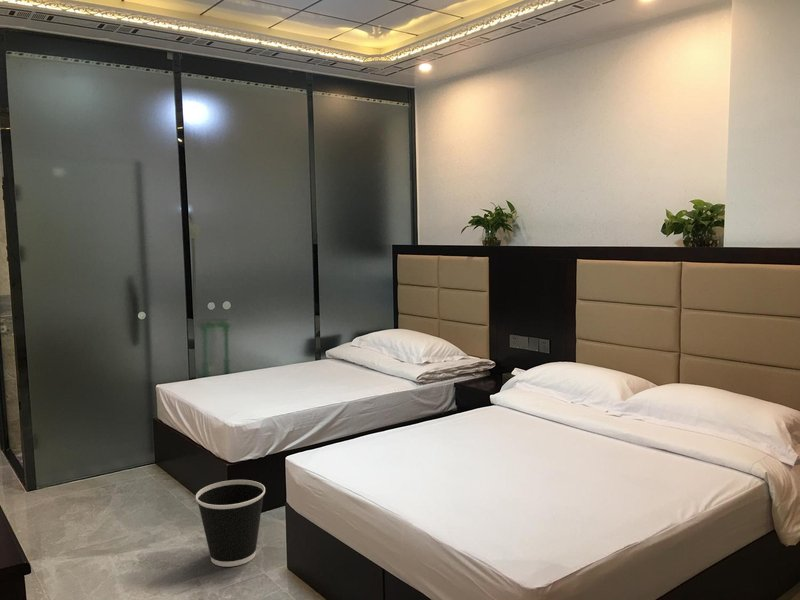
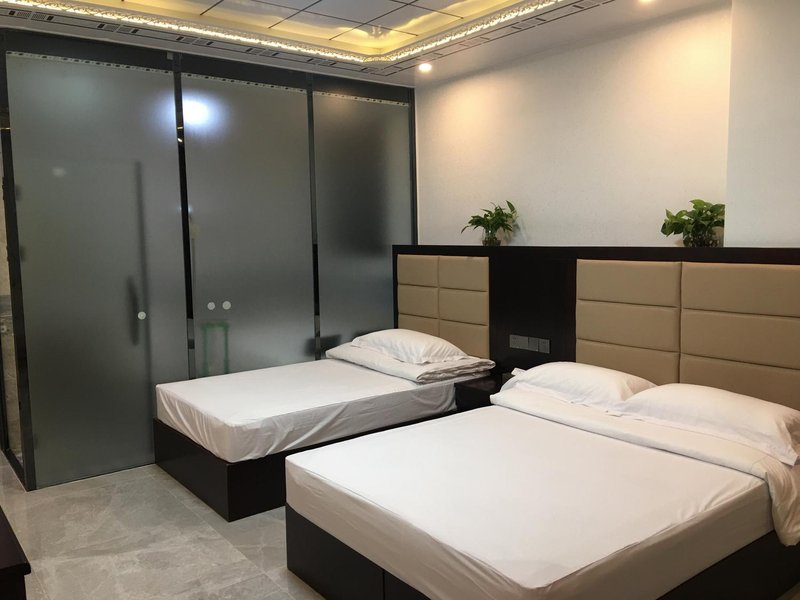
- wastebasket [195,479,266,568]
